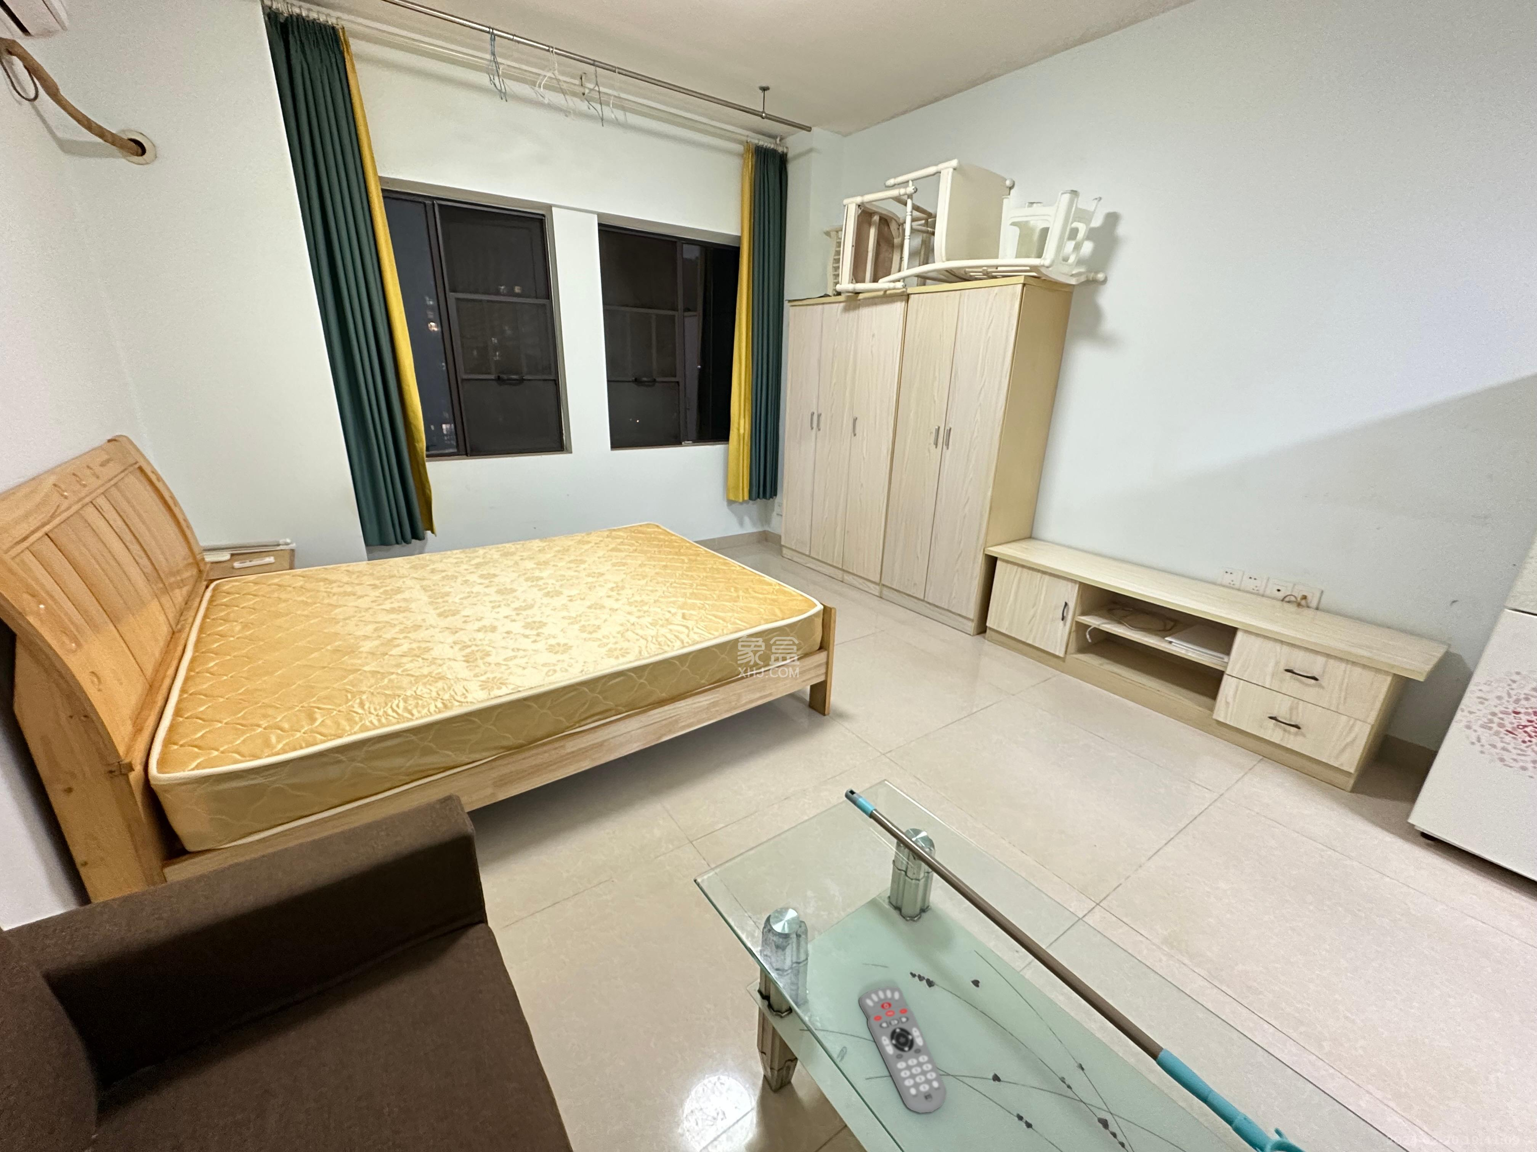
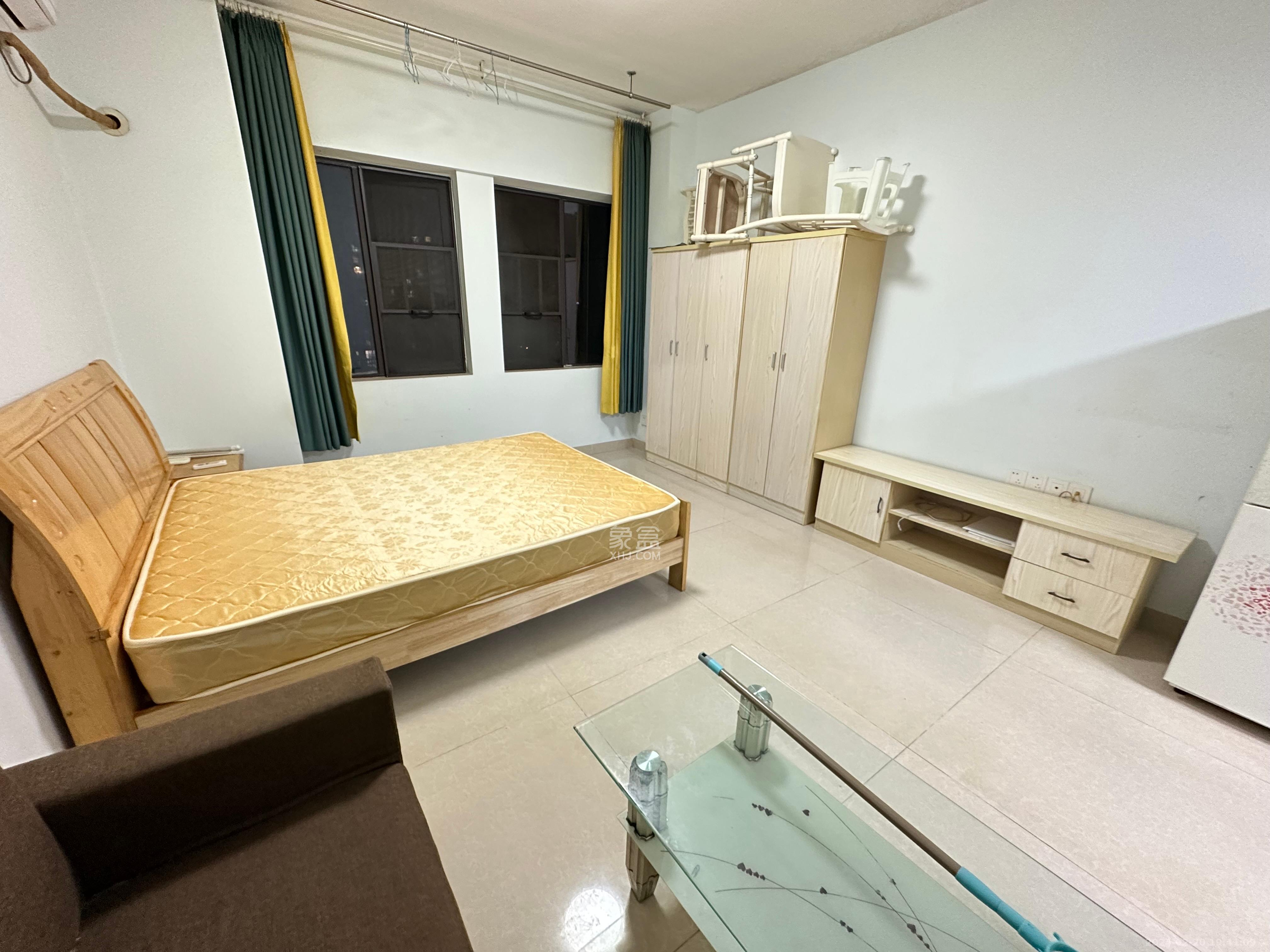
- remote control [858,986,946,1113]
